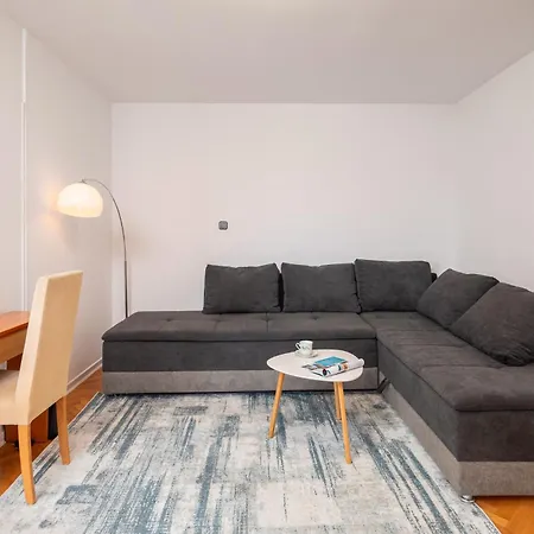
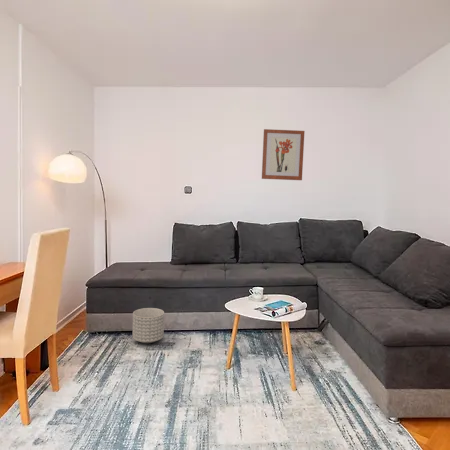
+ planter [131,307,165,344]
+ wall art [261,128,306,181]
